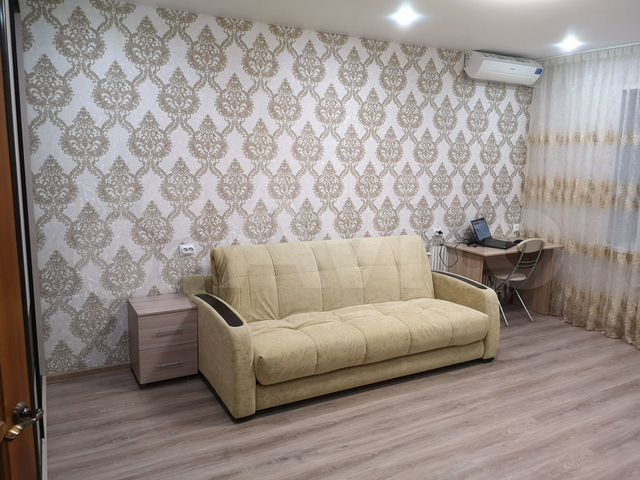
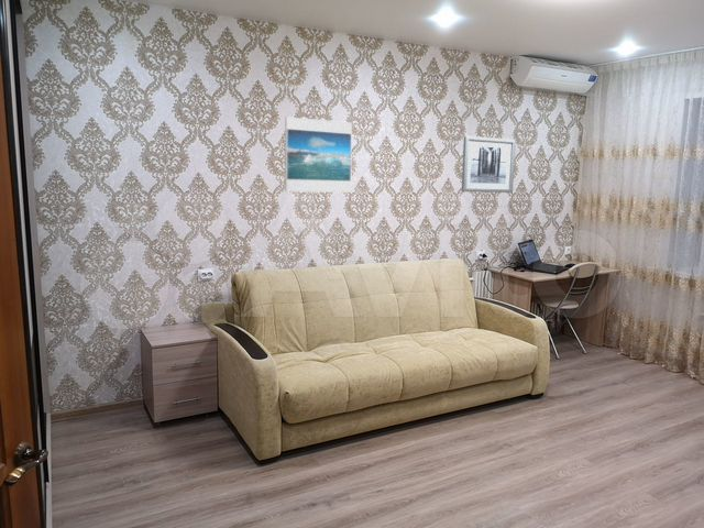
+ wall art [461,135,517,194]
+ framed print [284,116,353,194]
